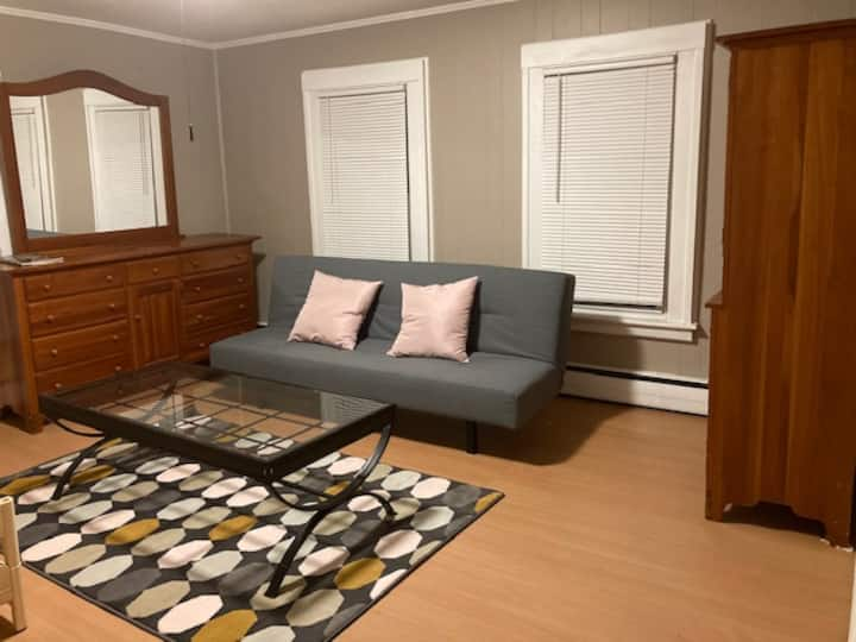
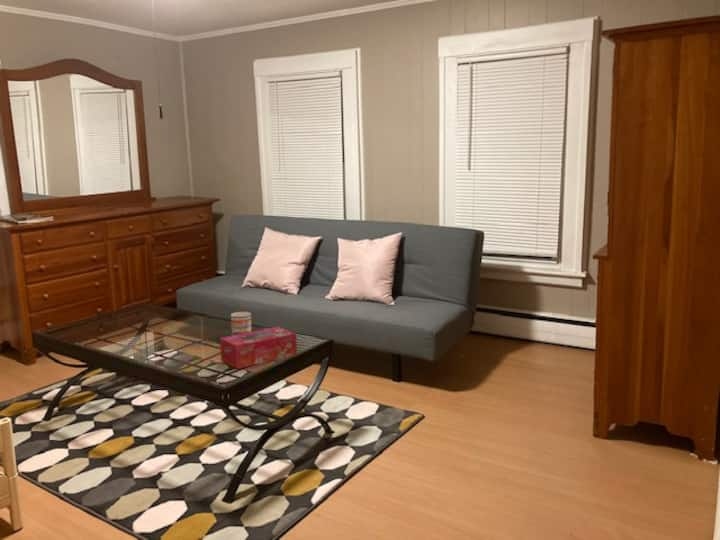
+ tissue box [219,326,298,370]
+ mug [230,311,253,336]
